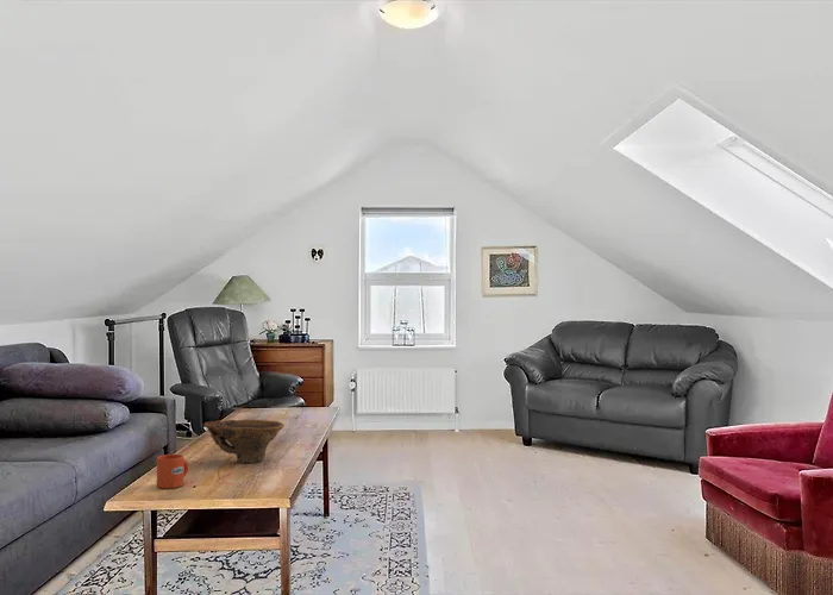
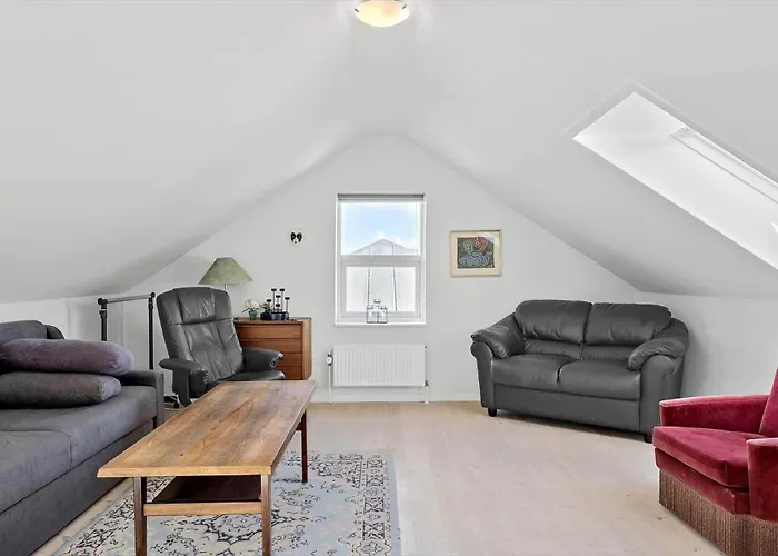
- mug [156,453,190,489]
- bowl [203,419,286,464]
